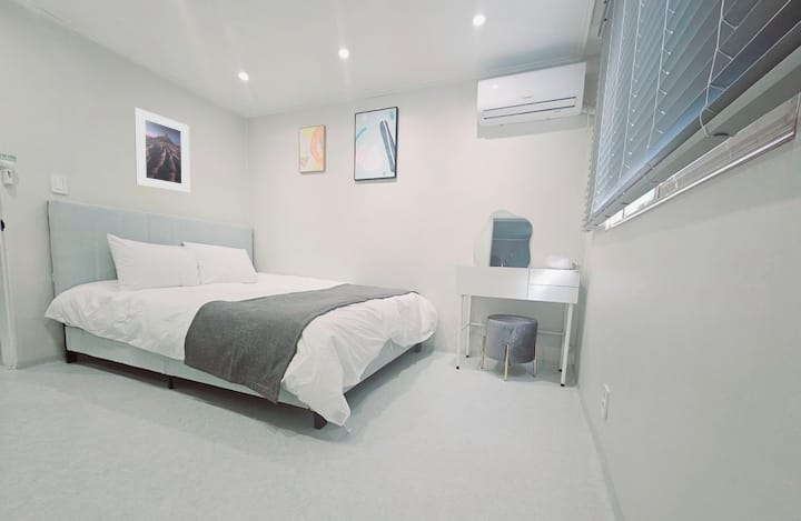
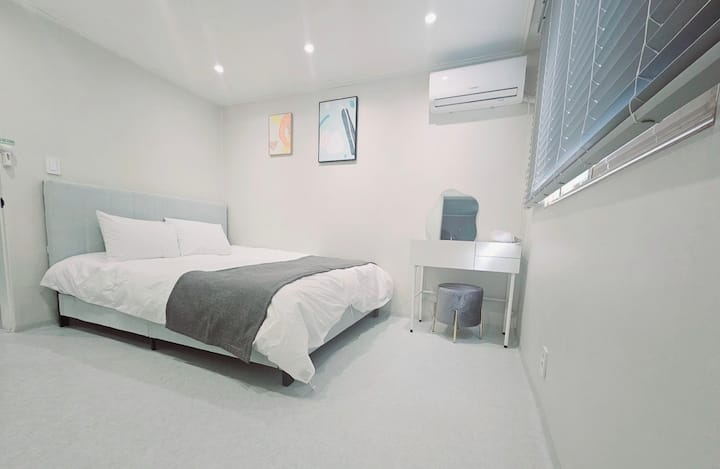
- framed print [132,107,190,193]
